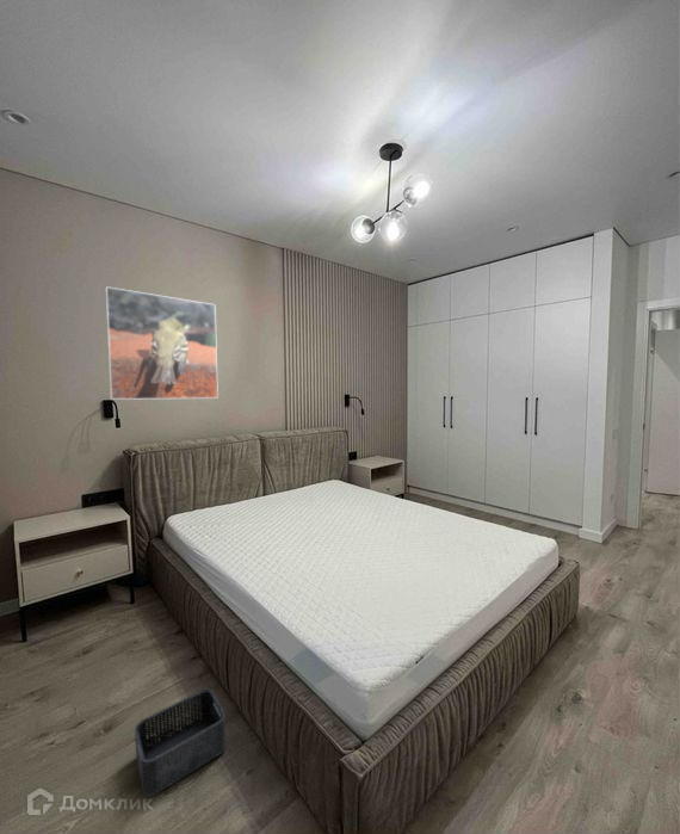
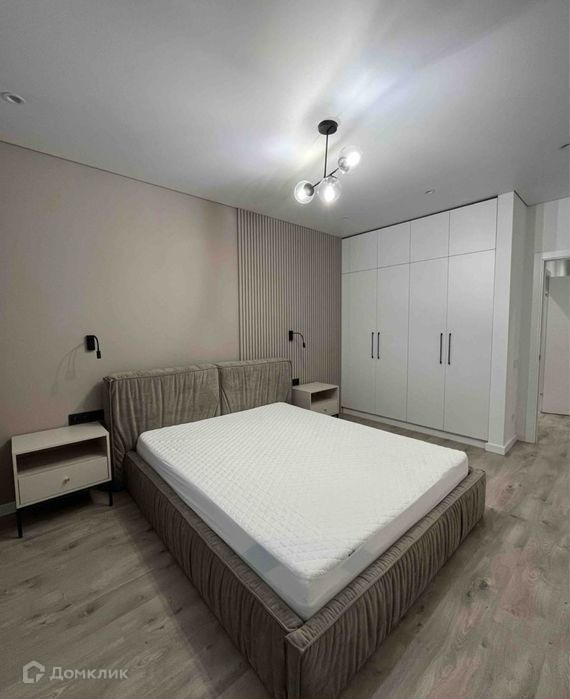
- storage bin [134,688,227,797]
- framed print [104,285,220,401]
